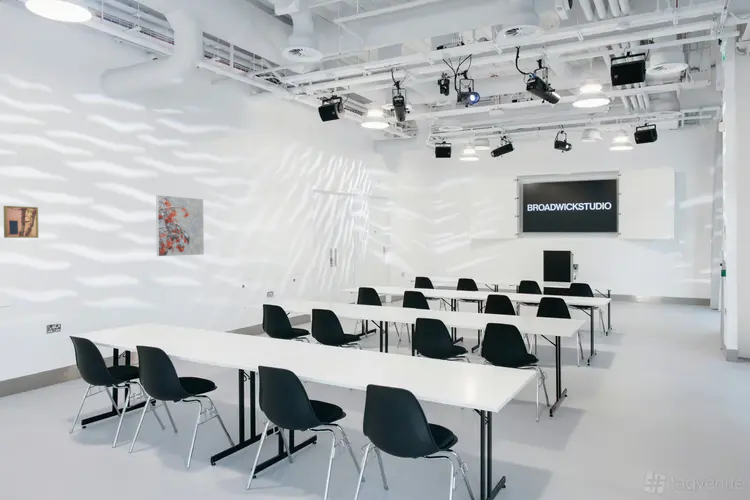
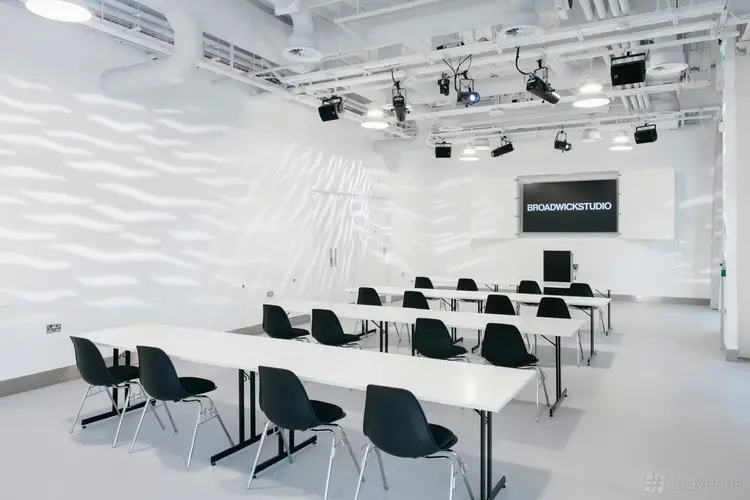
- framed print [155,194,205,257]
- wall art [3,205,39,239]
